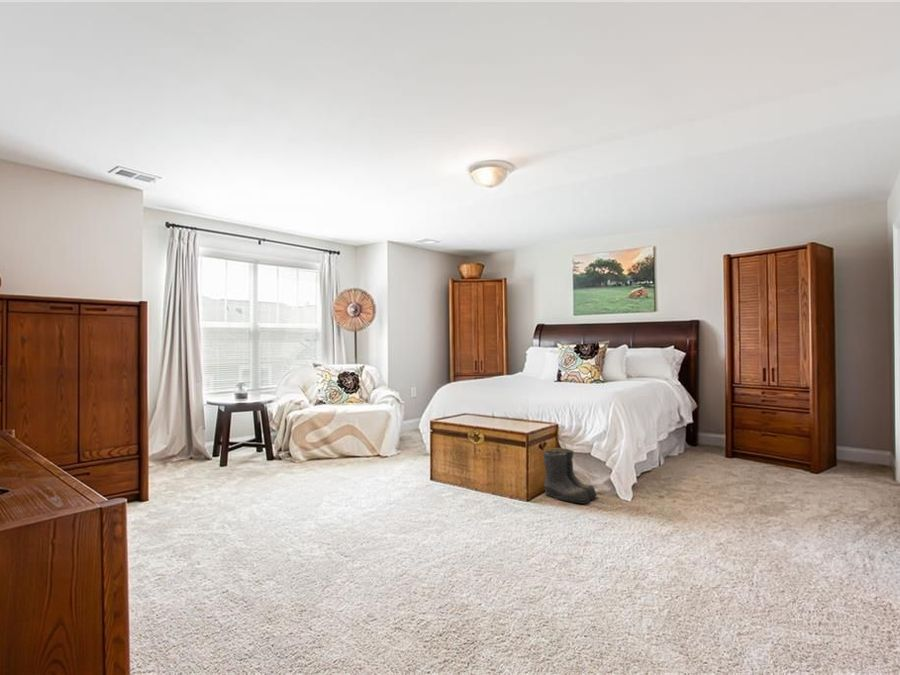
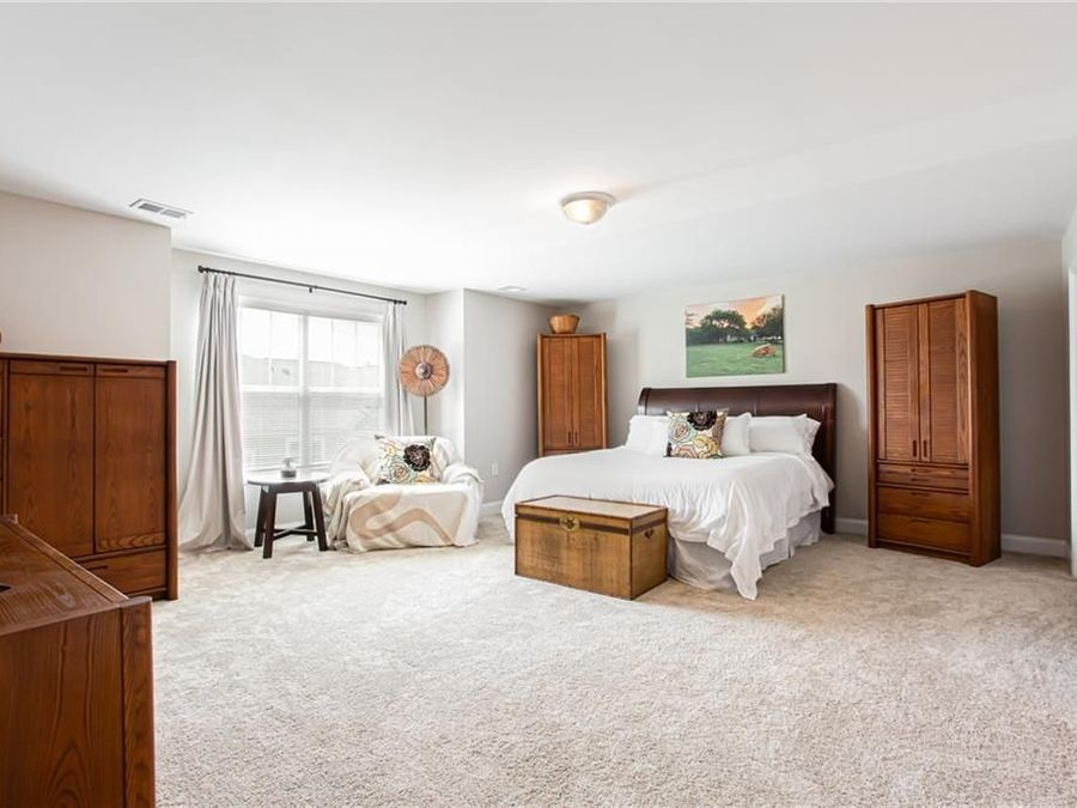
- boots [542,447,598,505]
